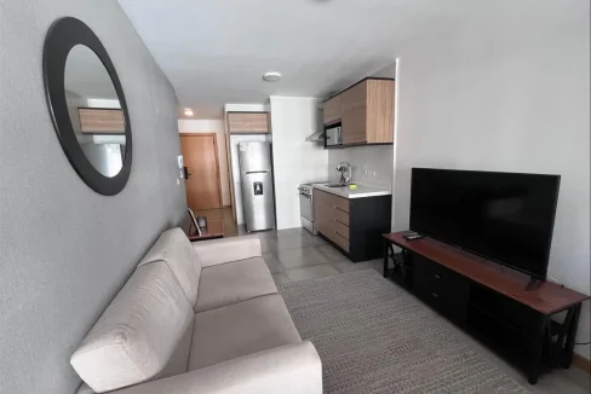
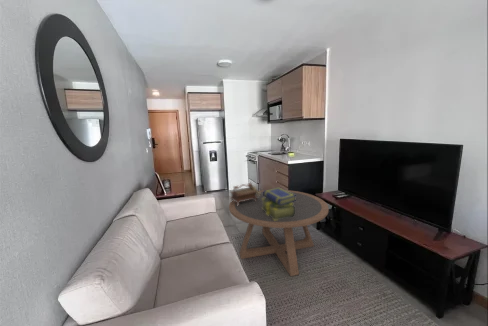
+ coffee table [228,189,330,277]
+ stack of books [262,186,296,220]
+ decorative box [229,182,261,206]
